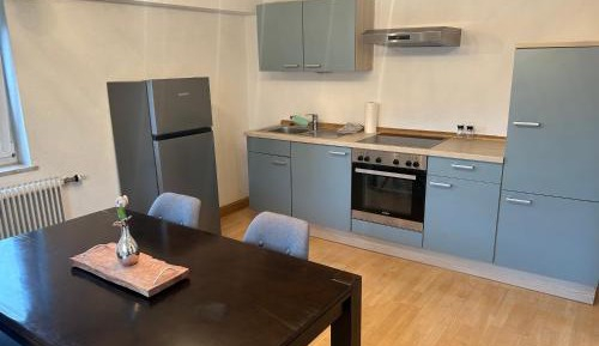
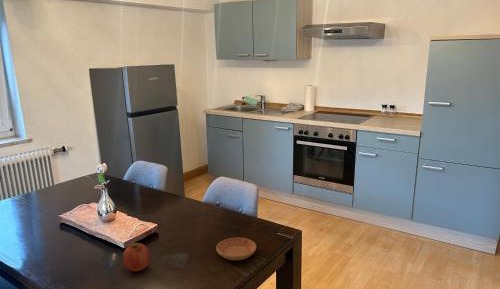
+ saucer [215,237,257,261]
+ fruit [122,242,151,273]
